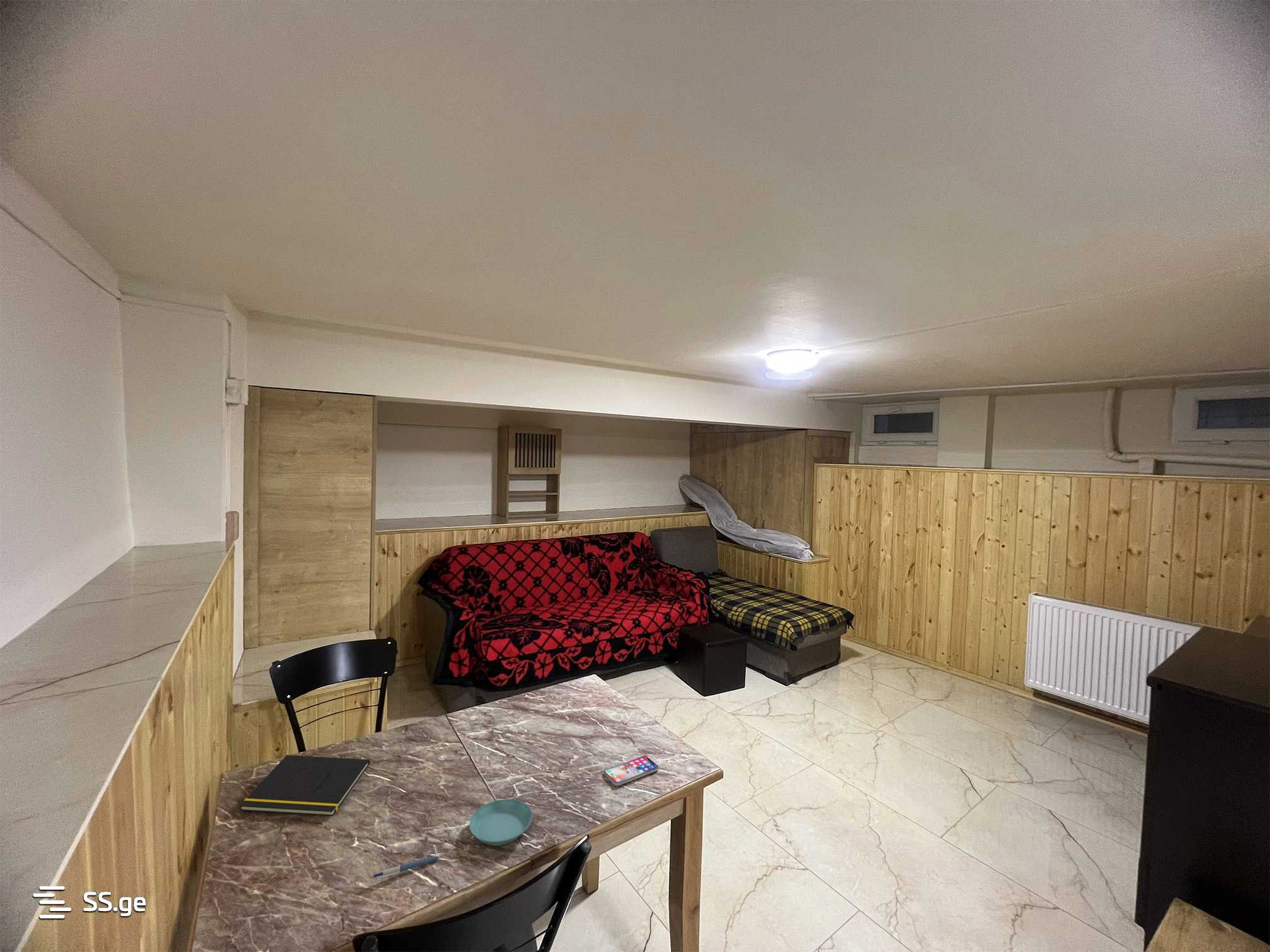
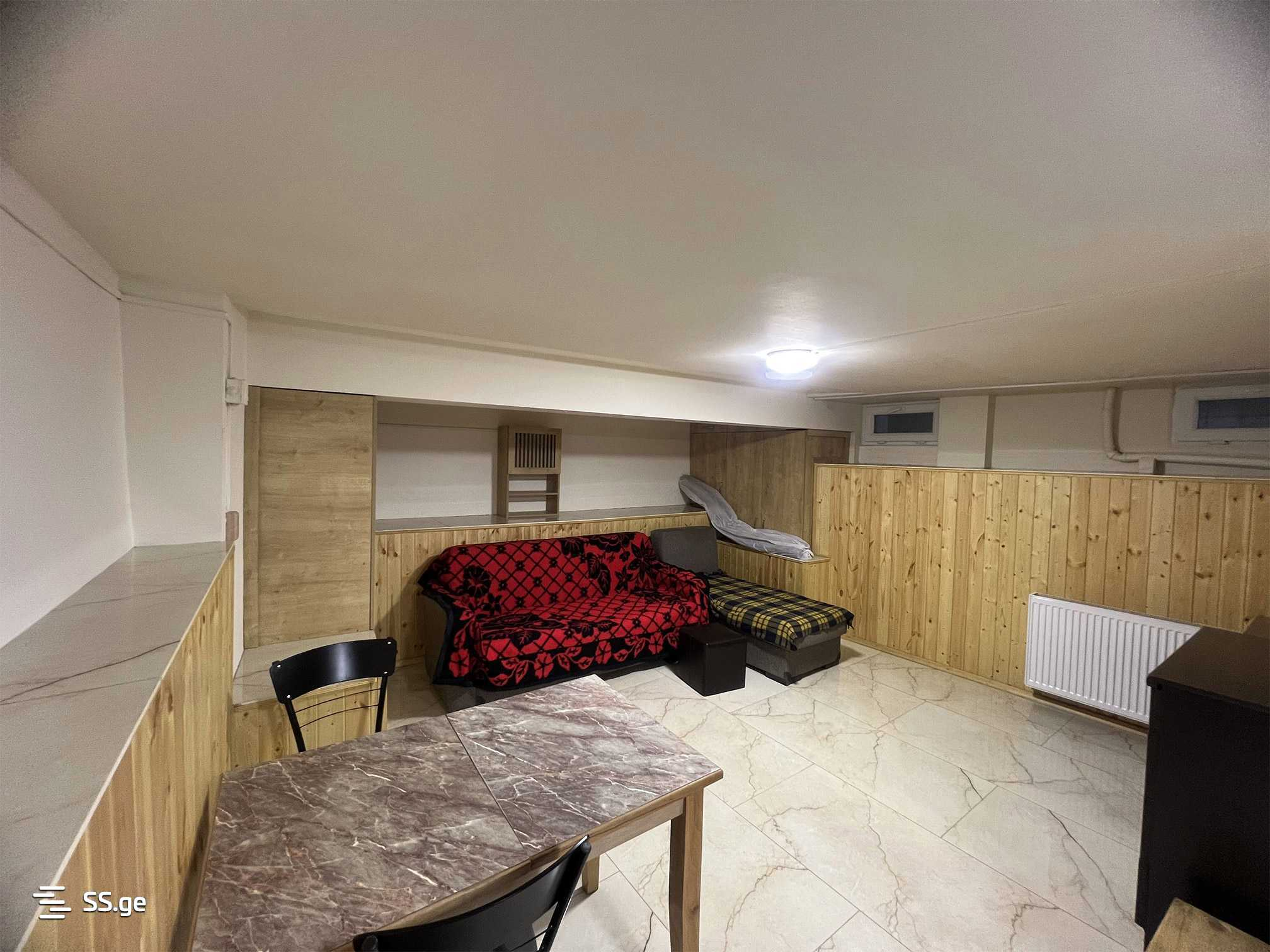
- notepad [239,754,370,817]
- smartphone [604,755,659,786]
- pen [369,856,440,880]
- saucer [469,798,533,846]
